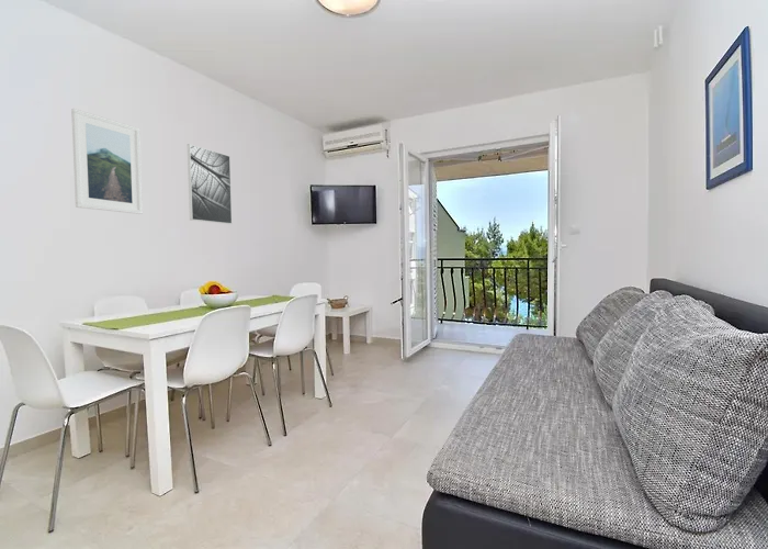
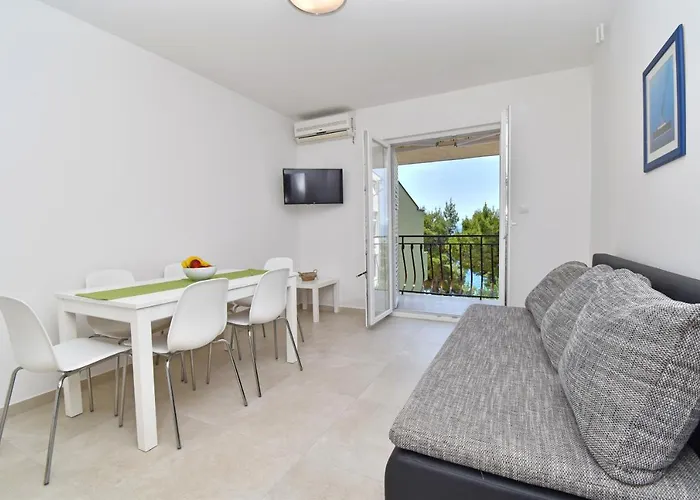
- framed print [187,143,233,225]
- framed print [70,108,144,215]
